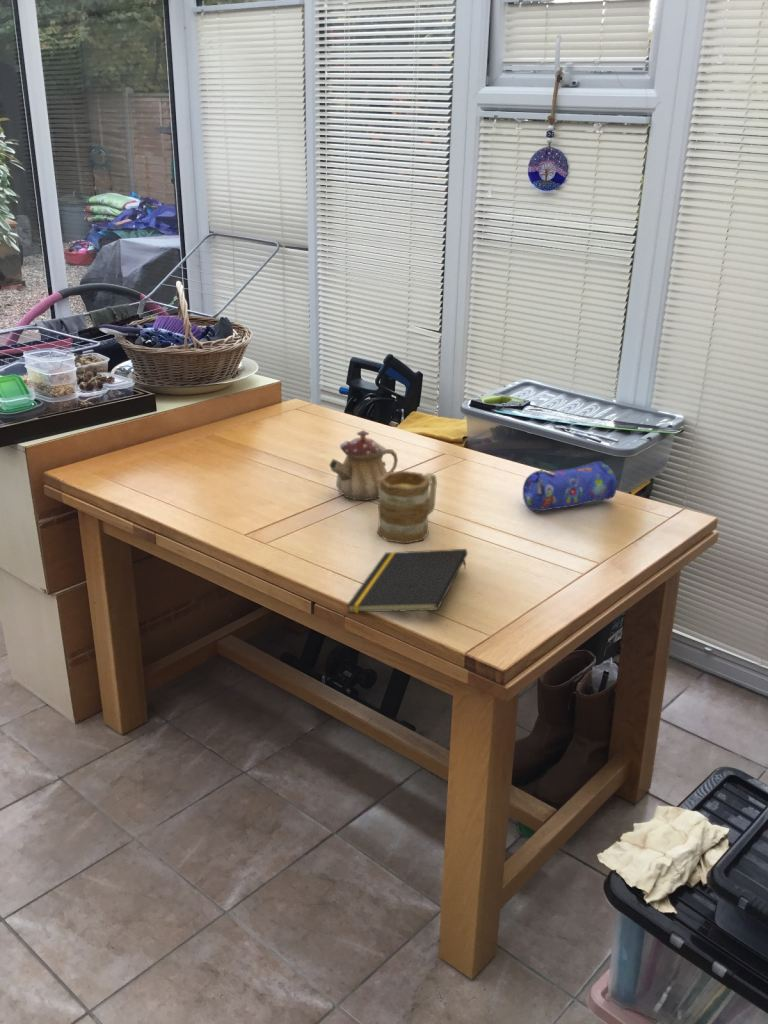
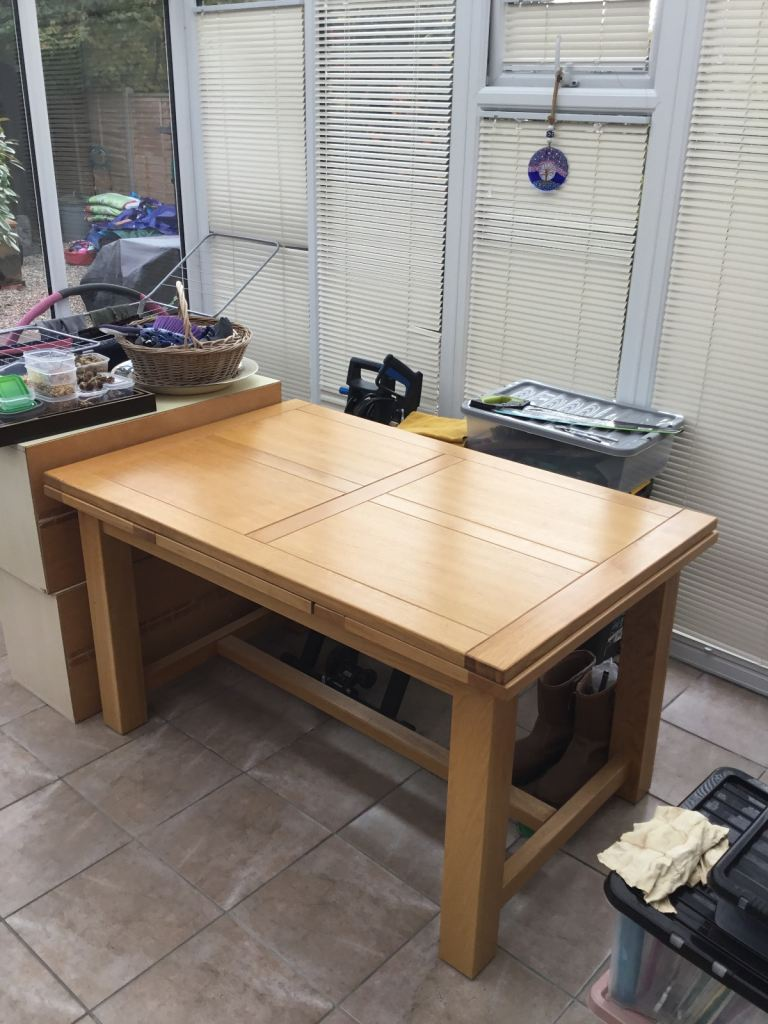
- notepad [346,548,469,614]
- teapot [328,429,399,501]
- pencil case [522,460,618,512]
- mug [377,470,438,545]
